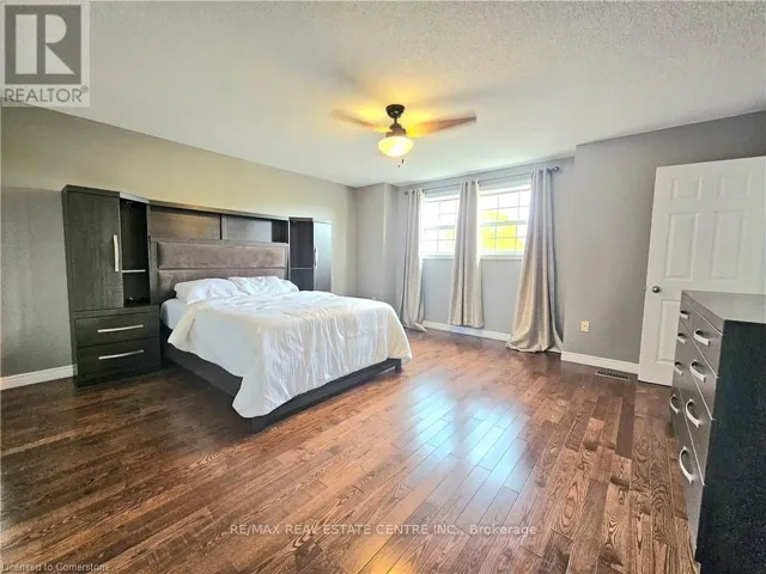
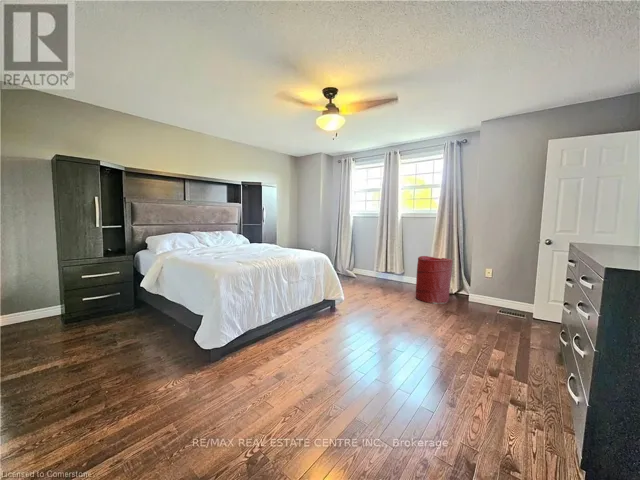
+ laundry hamper [415,255,453,305]
